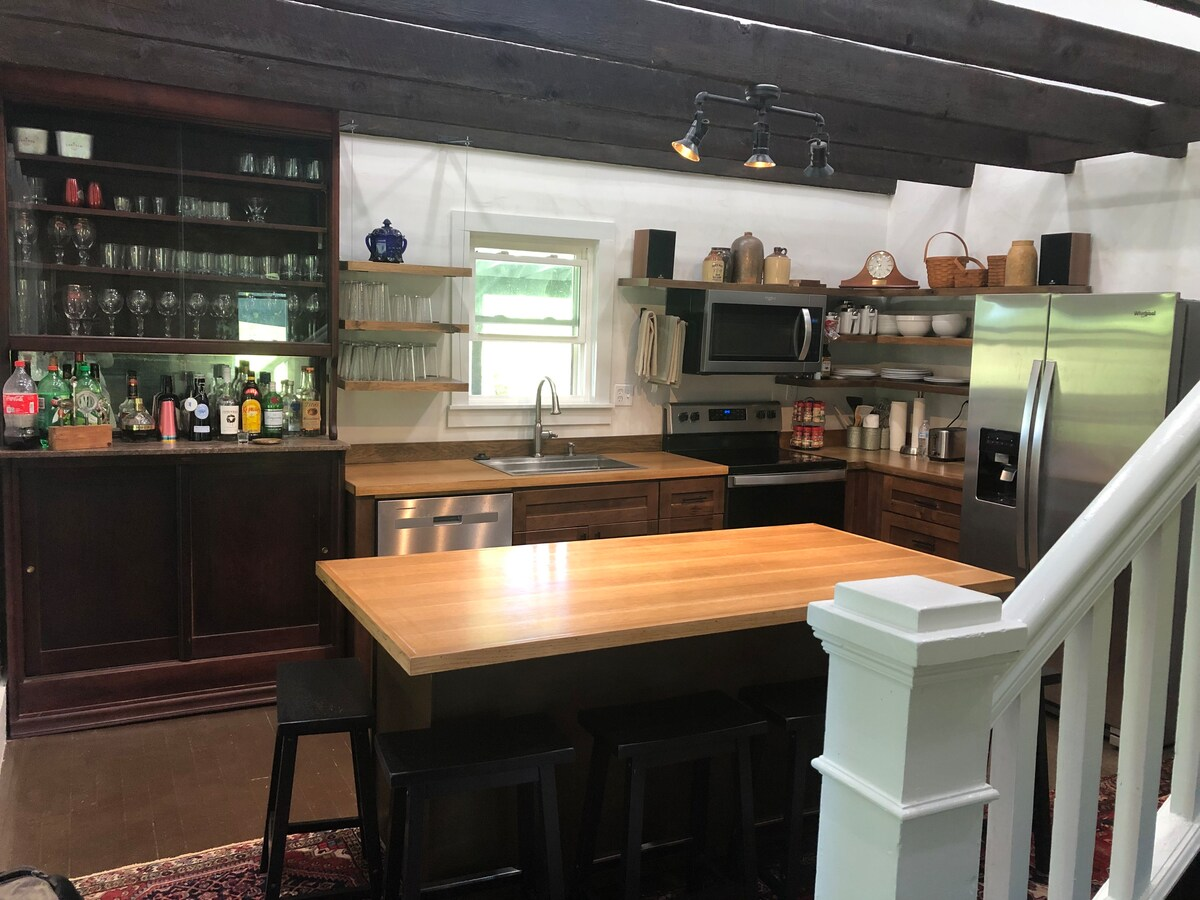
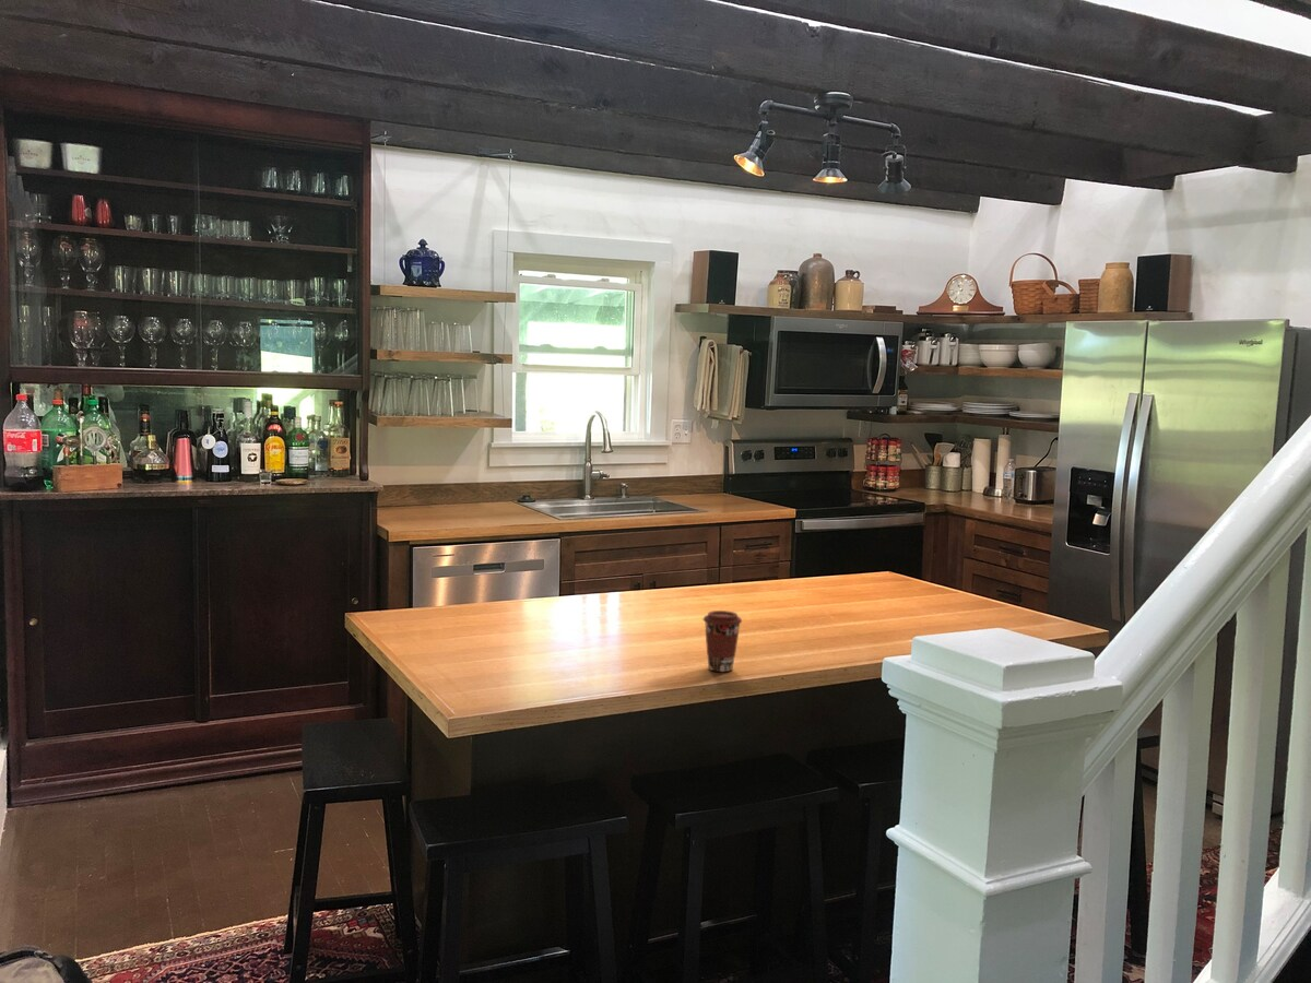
+ coffee cup [702,609,743,673]
